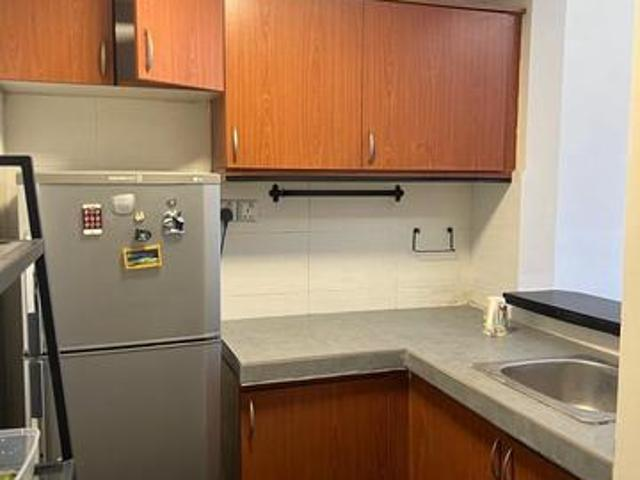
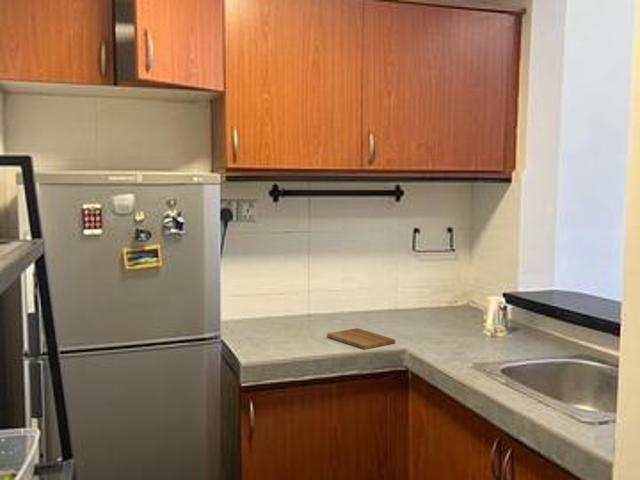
+ cutting board [326,327,396,350]
